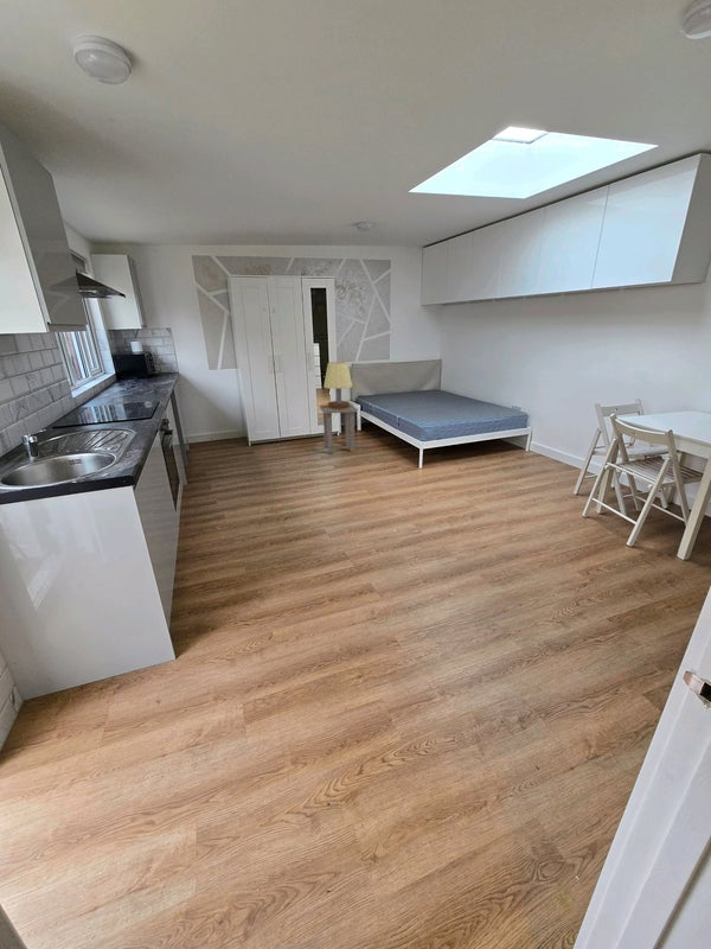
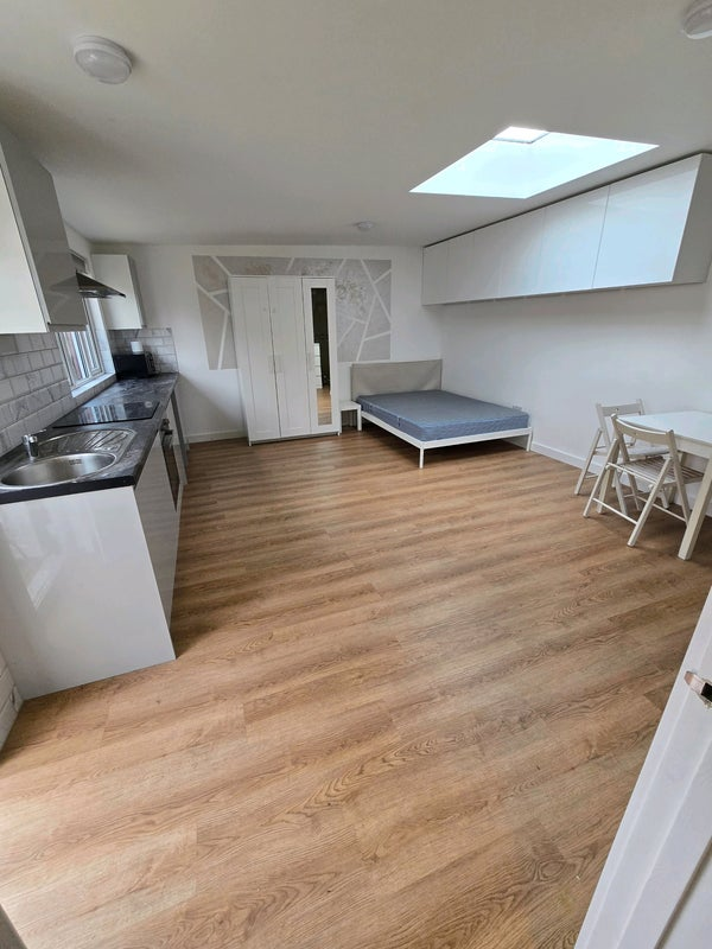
- table lamp [322,361,354,409]
- side table [319,402,359,454]
